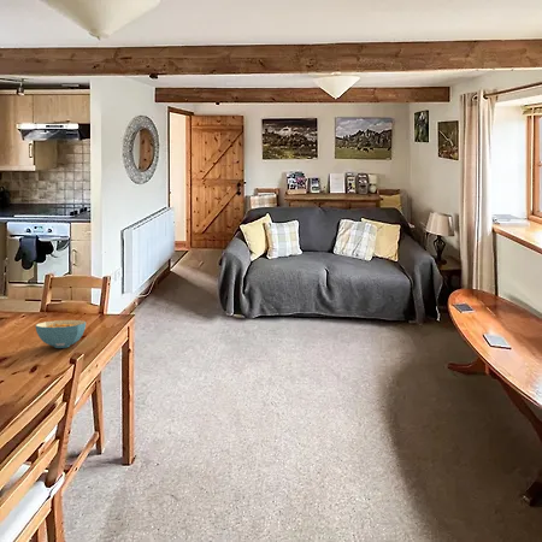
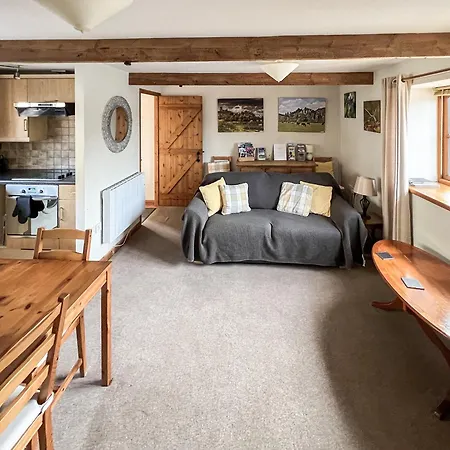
- cereal bowl [35,319,87,349]
